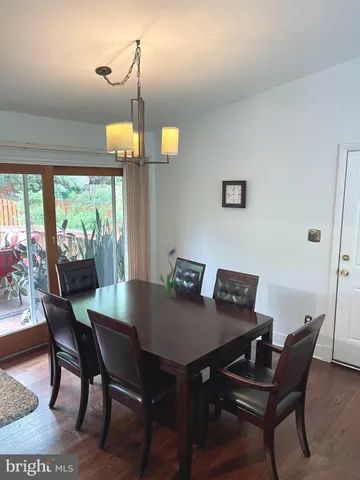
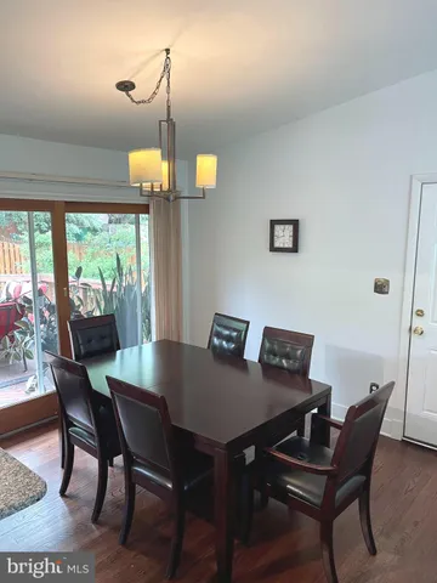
- flower arrangement [159,245,192,298]
